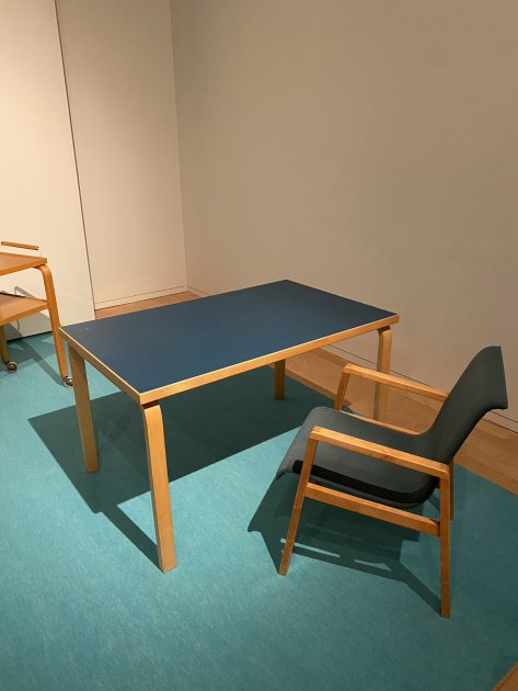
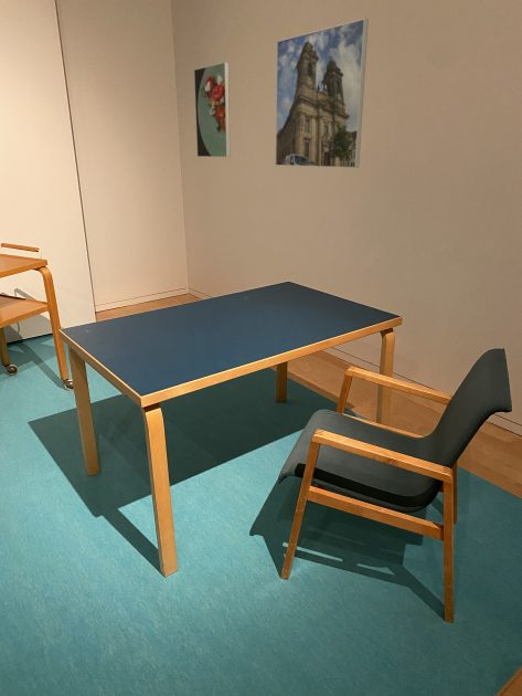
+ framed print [275,18,370,169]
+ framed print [193,62,231,158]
